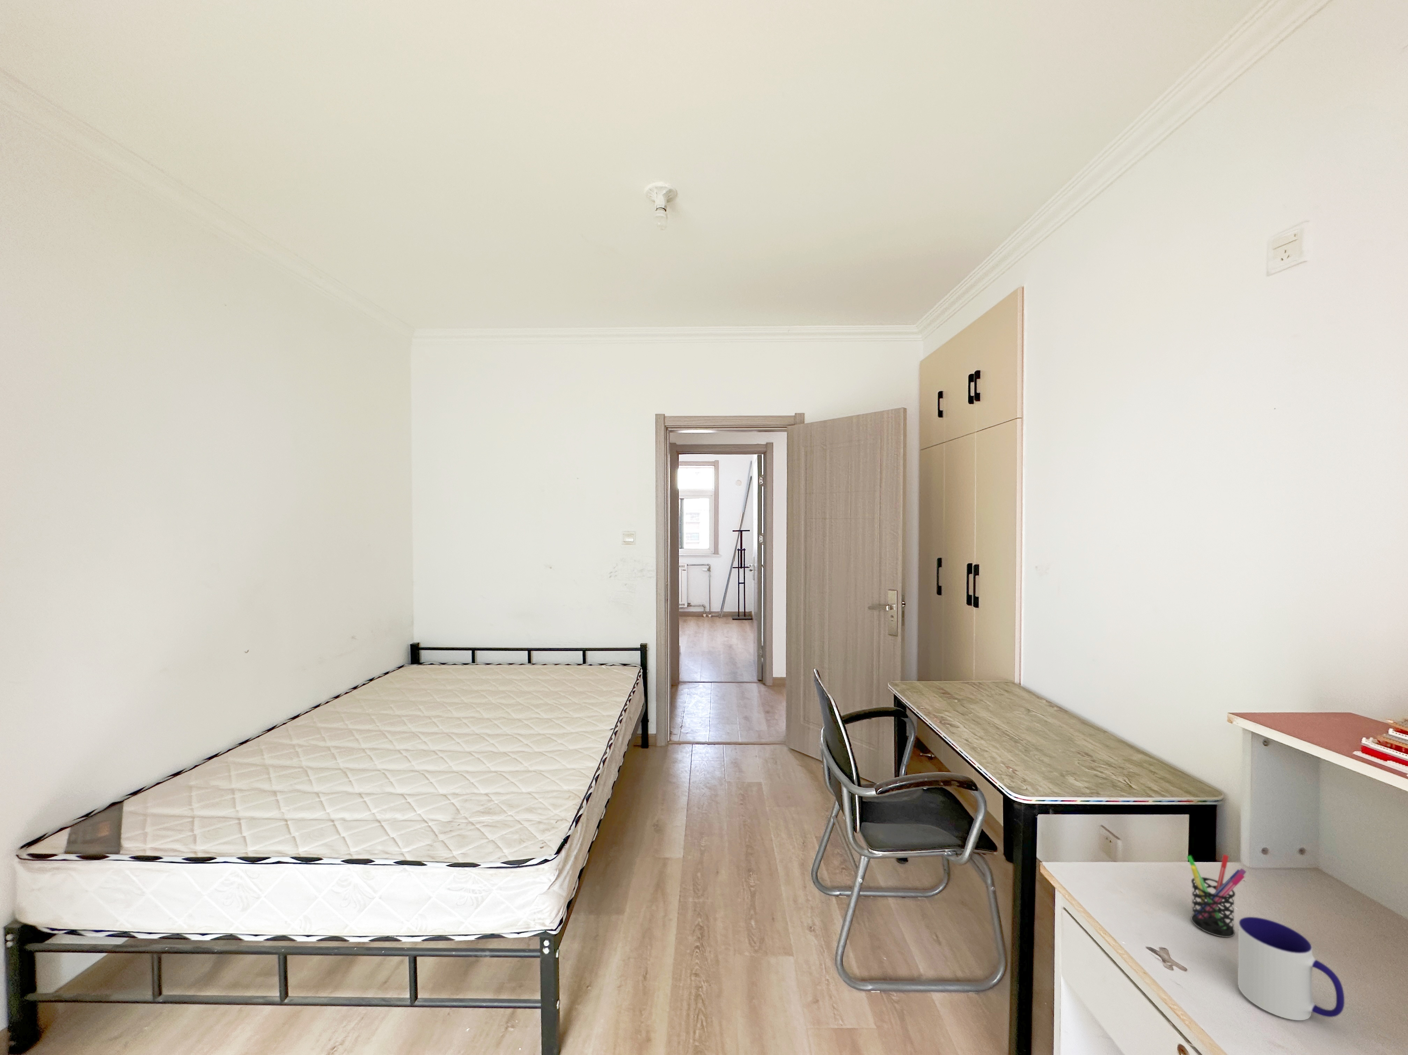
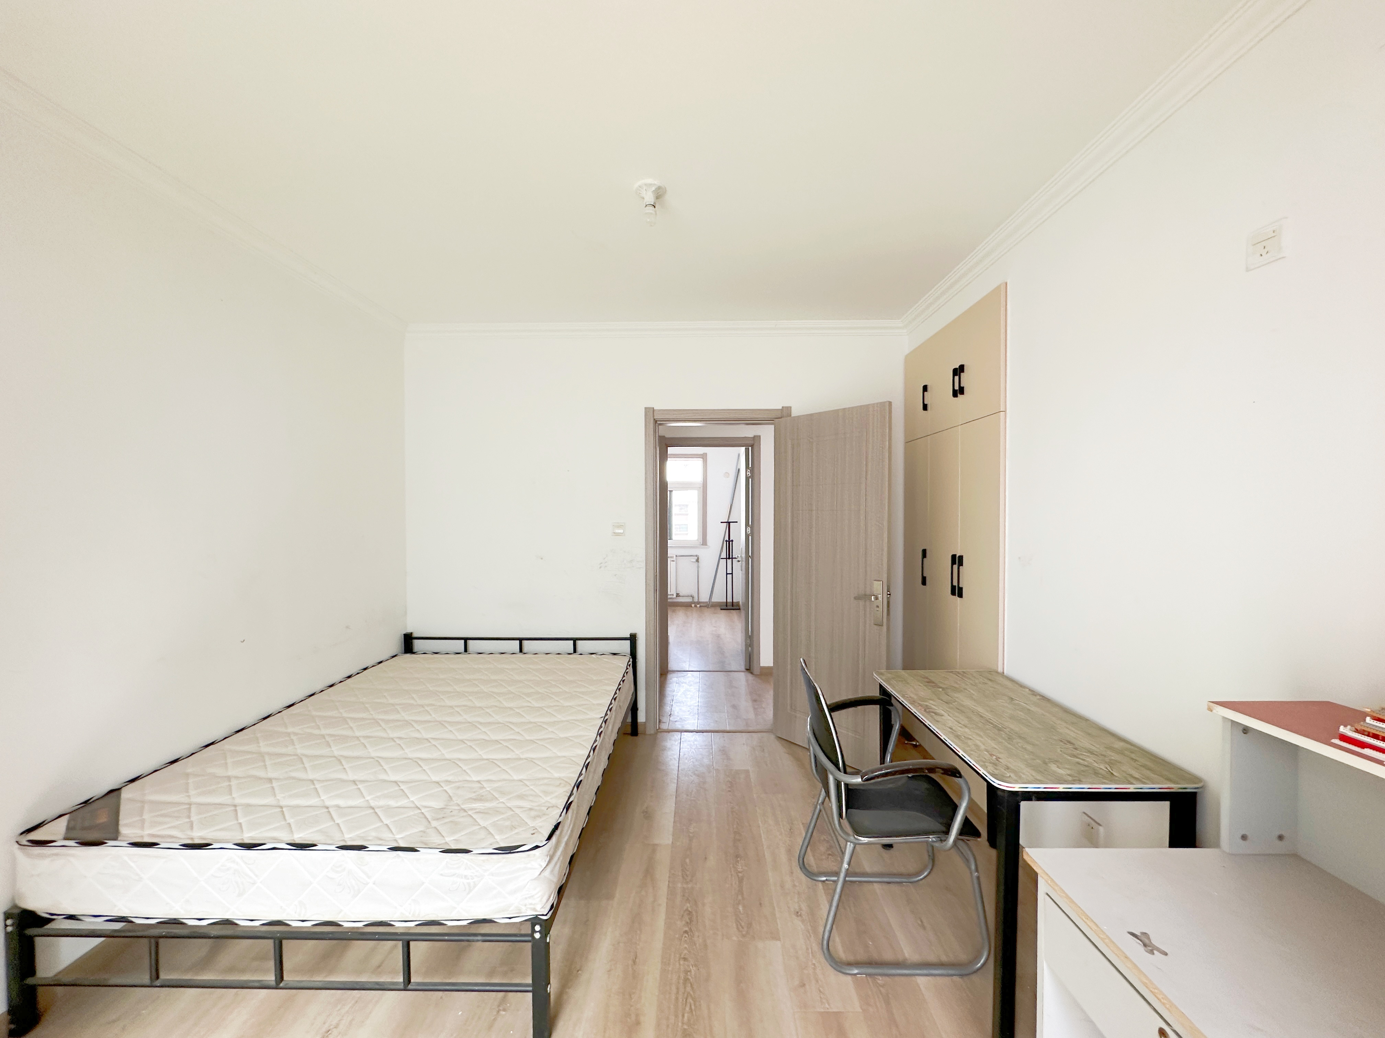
- mug [1237,916,1345,1021]
- pen holder [1186,854,1246,938]
